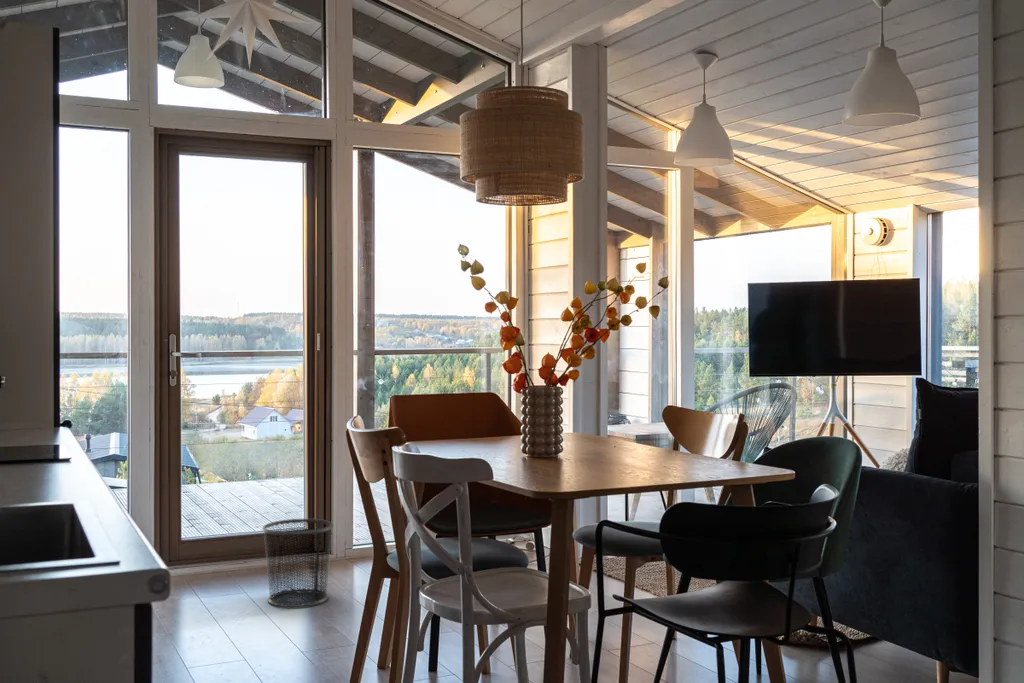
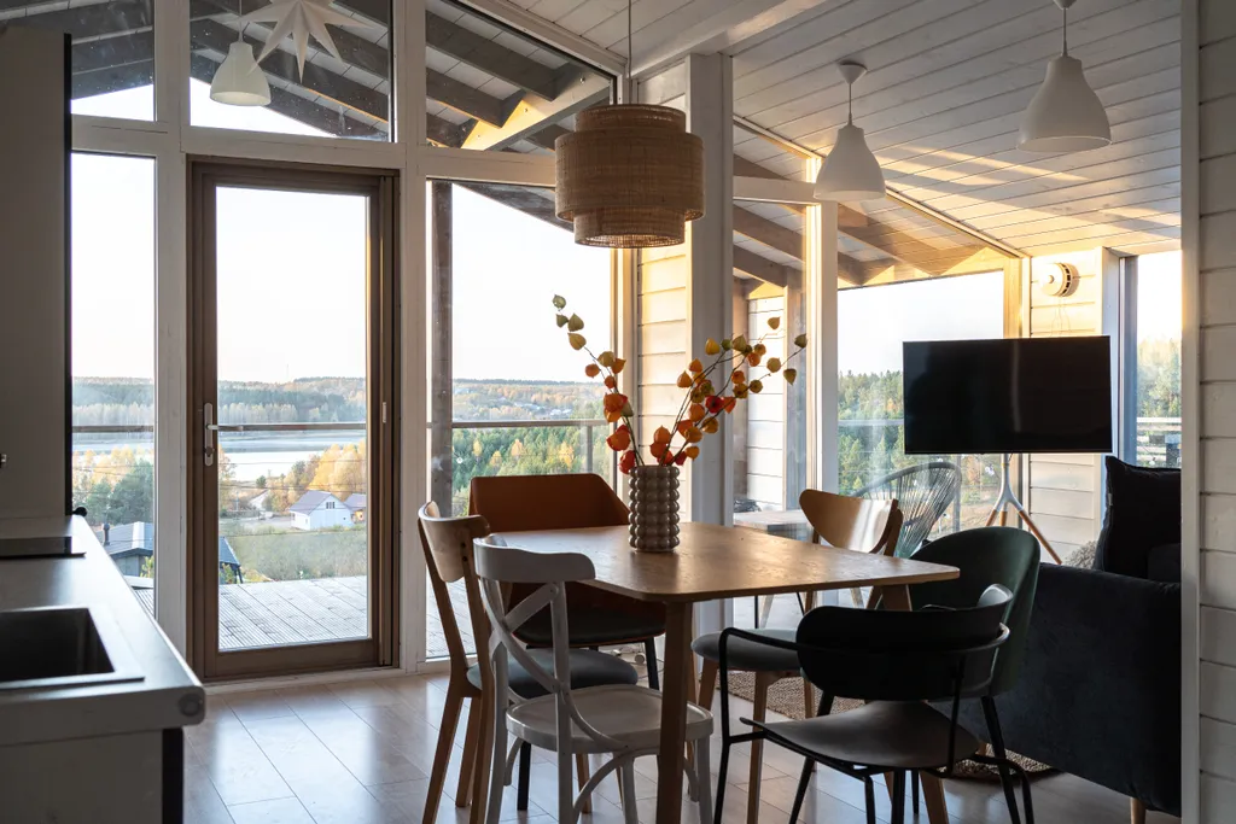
- trash can [261,518,335,608]
